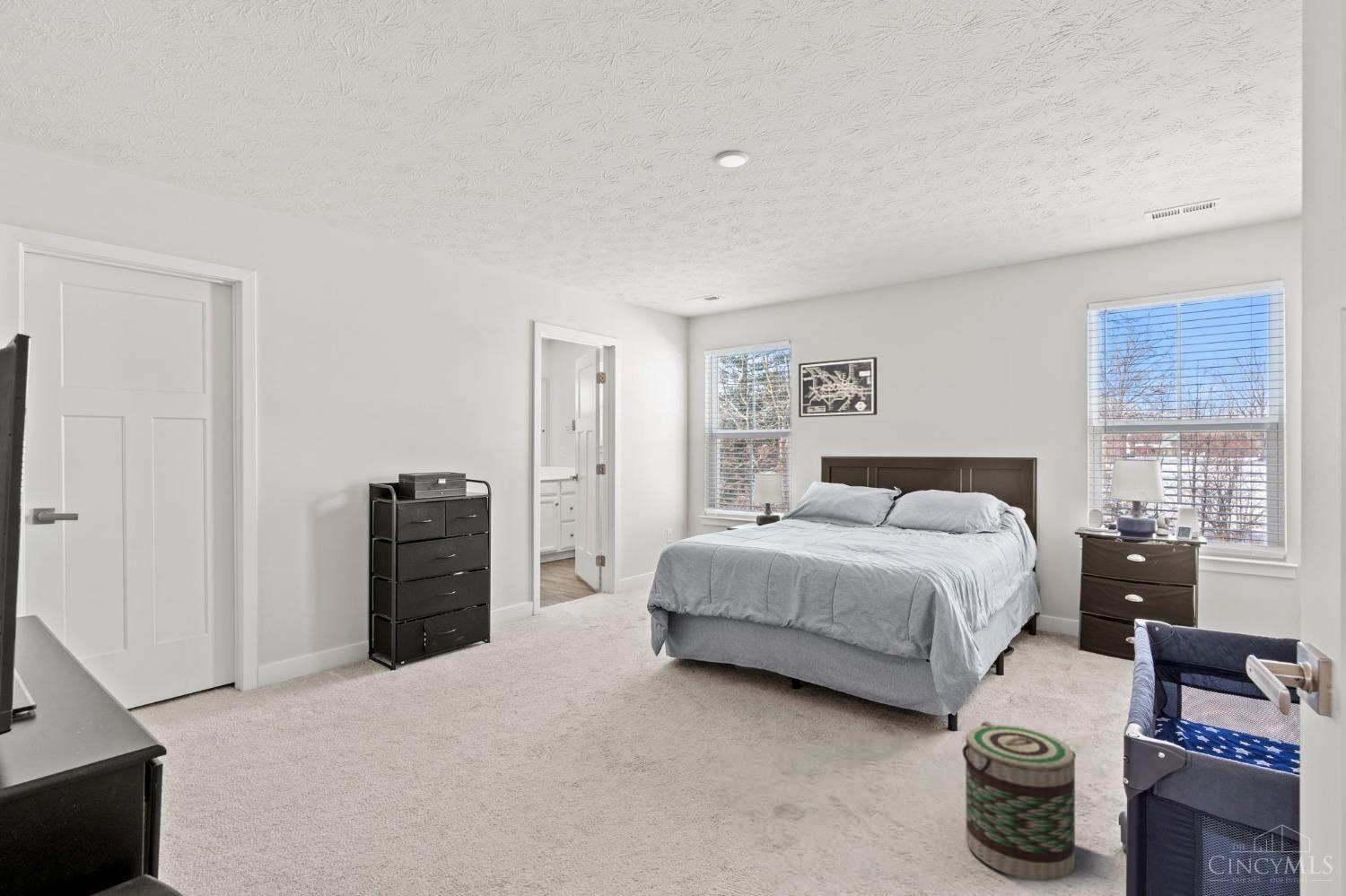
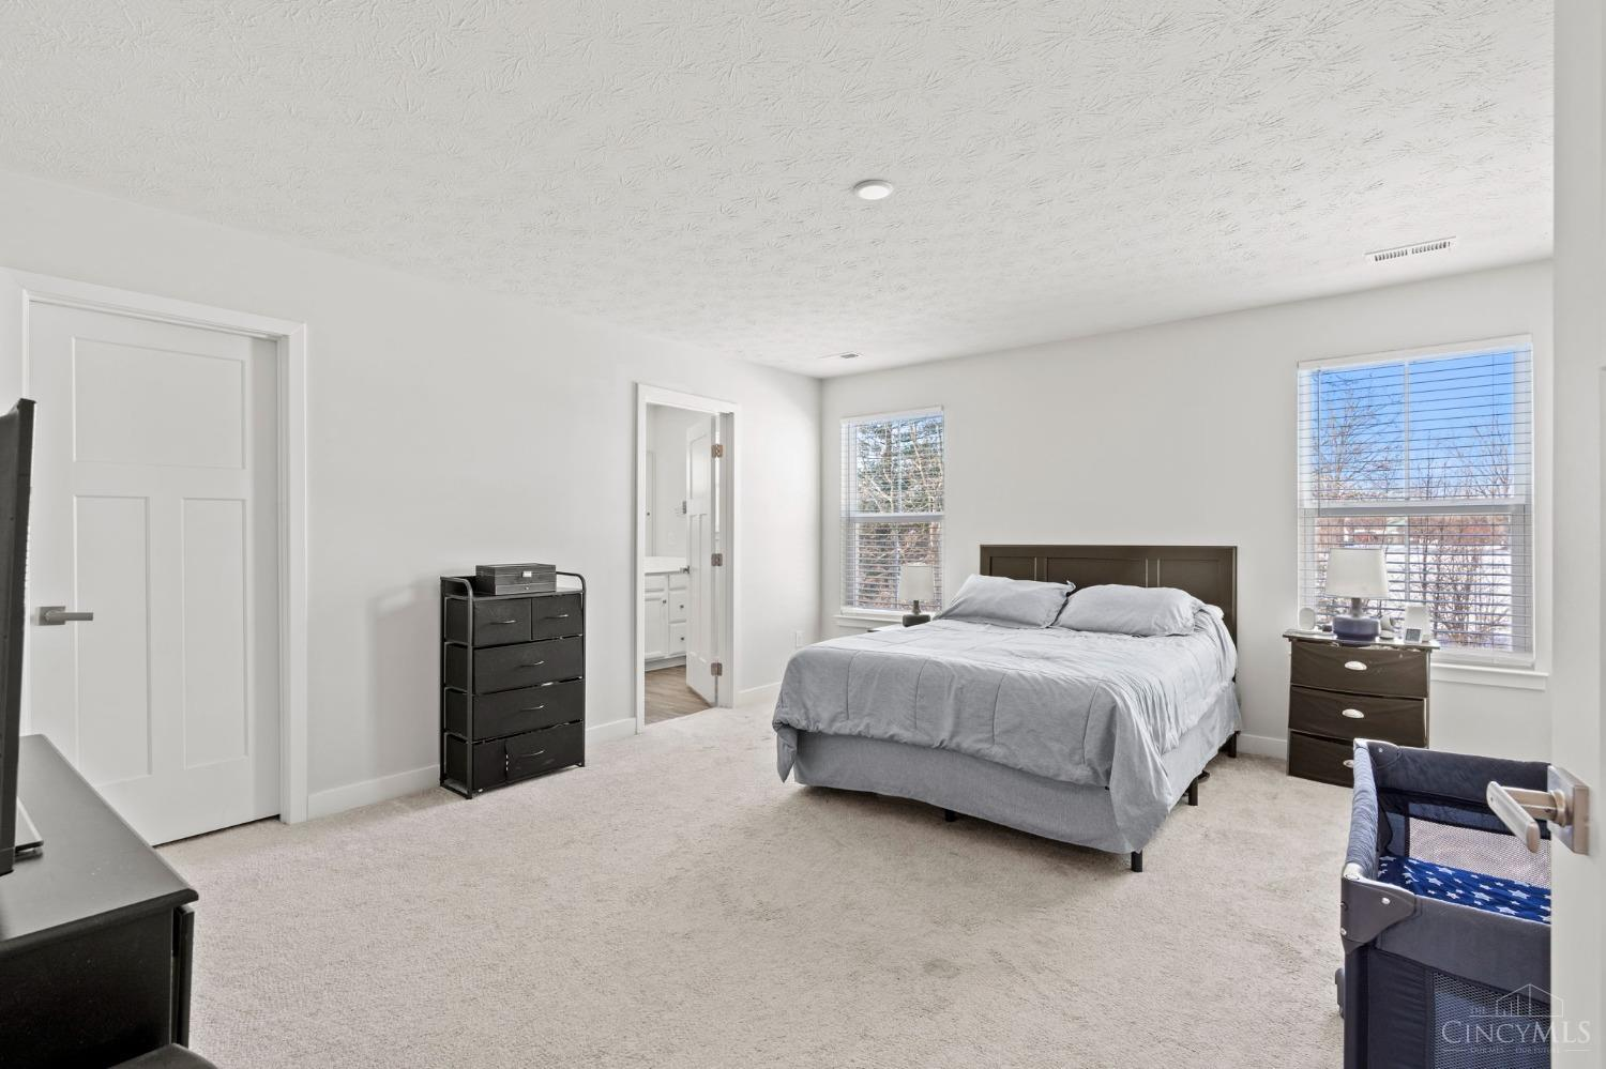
- basket [962,720,1077,882]
- wall art [798,356,878,418]
